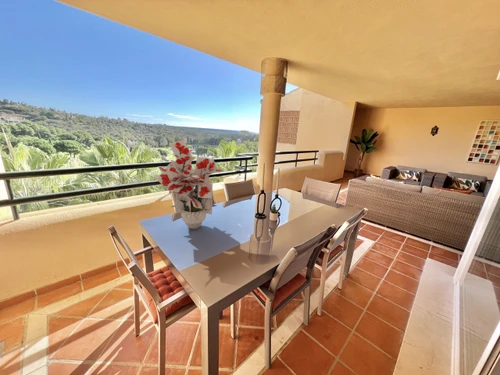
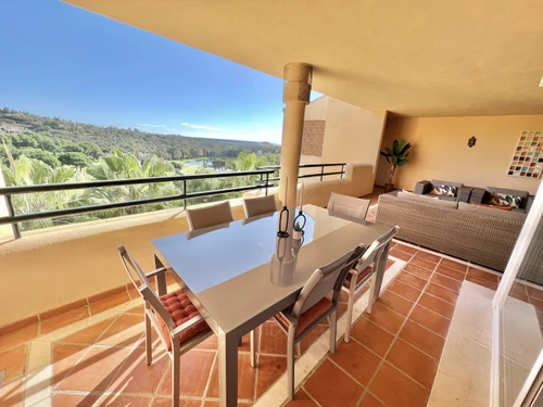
- bouquet [153,139,225,230]
